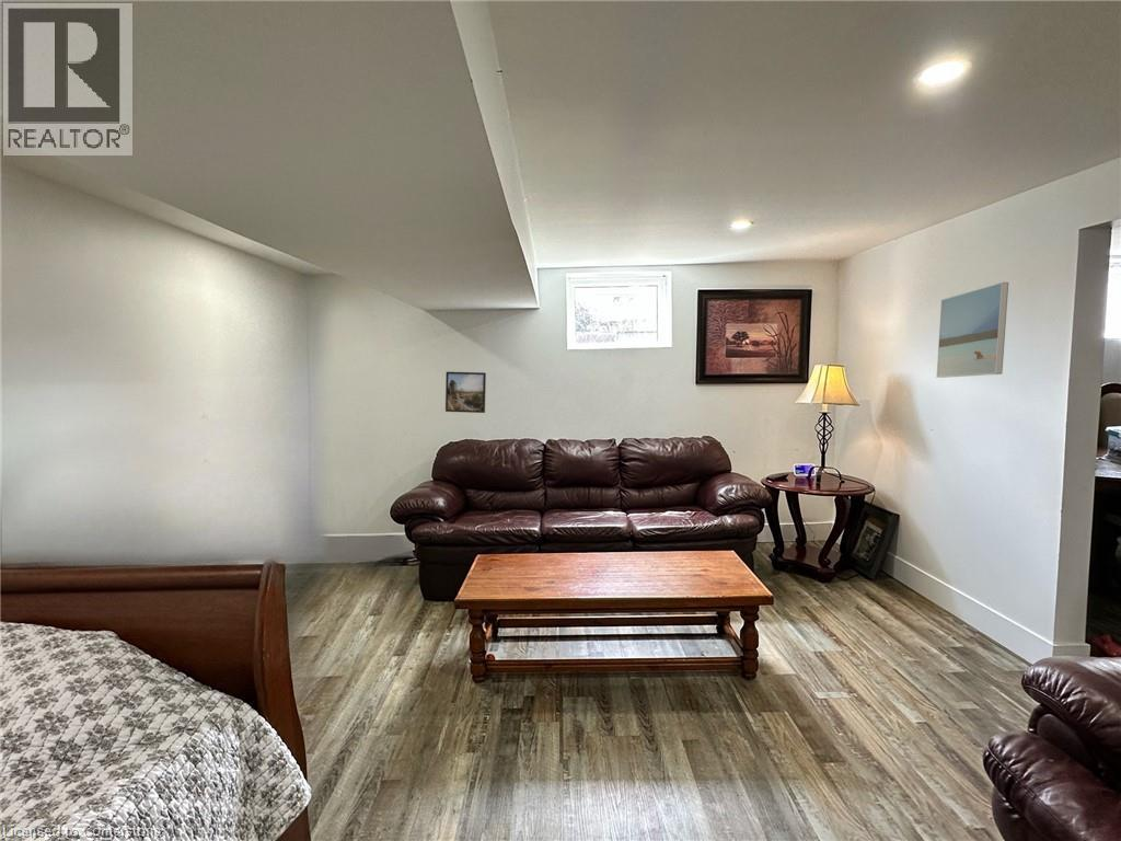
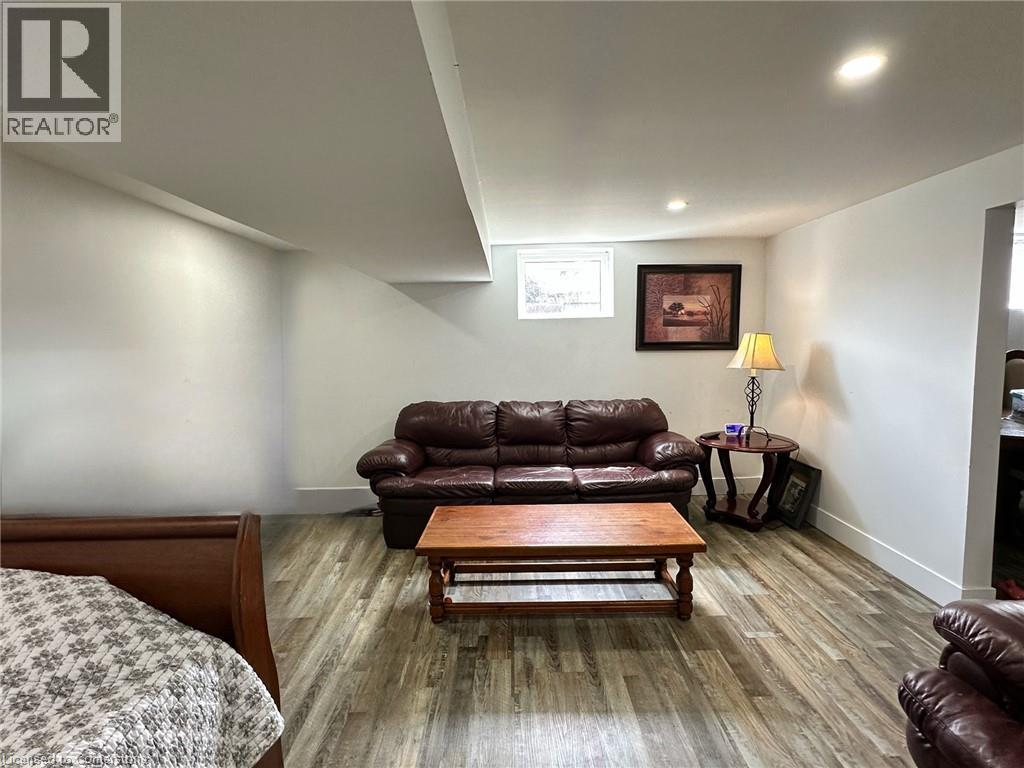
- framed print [935,281,1009,379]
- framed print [444,371,487,414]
